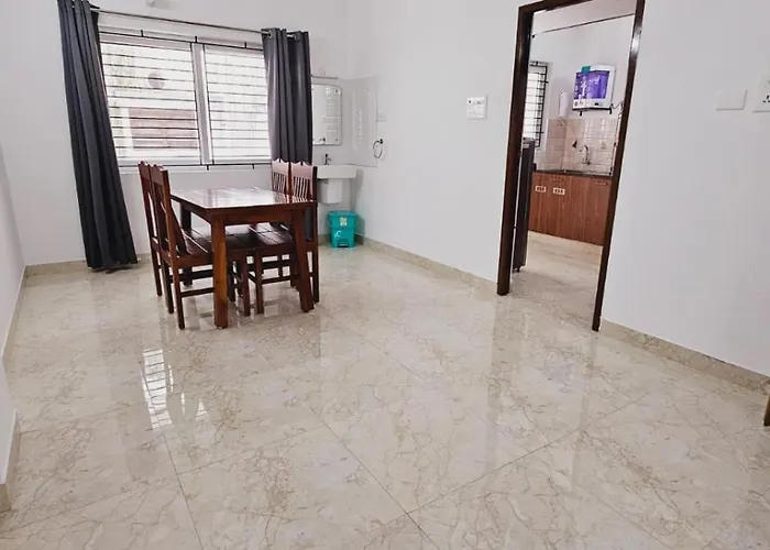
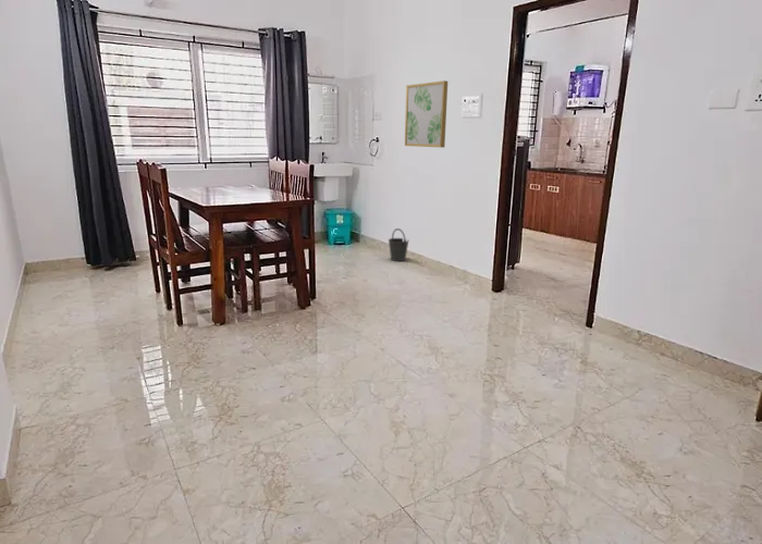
+ bucket [388,227,410,262]
+ wall art [404,79,448,148]
